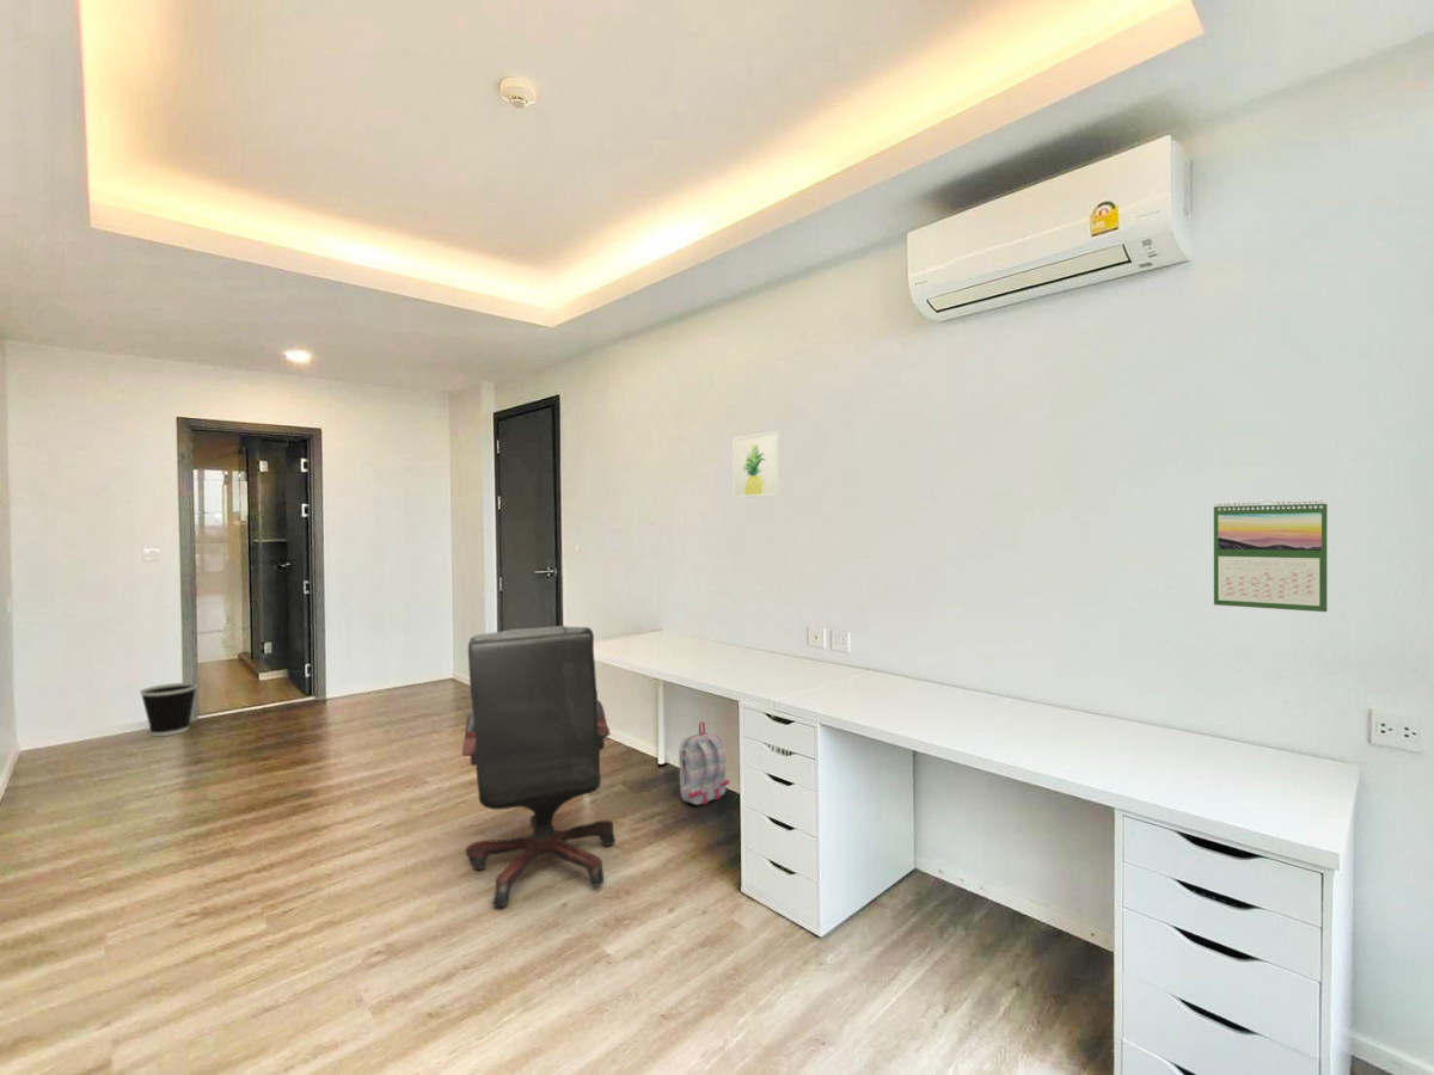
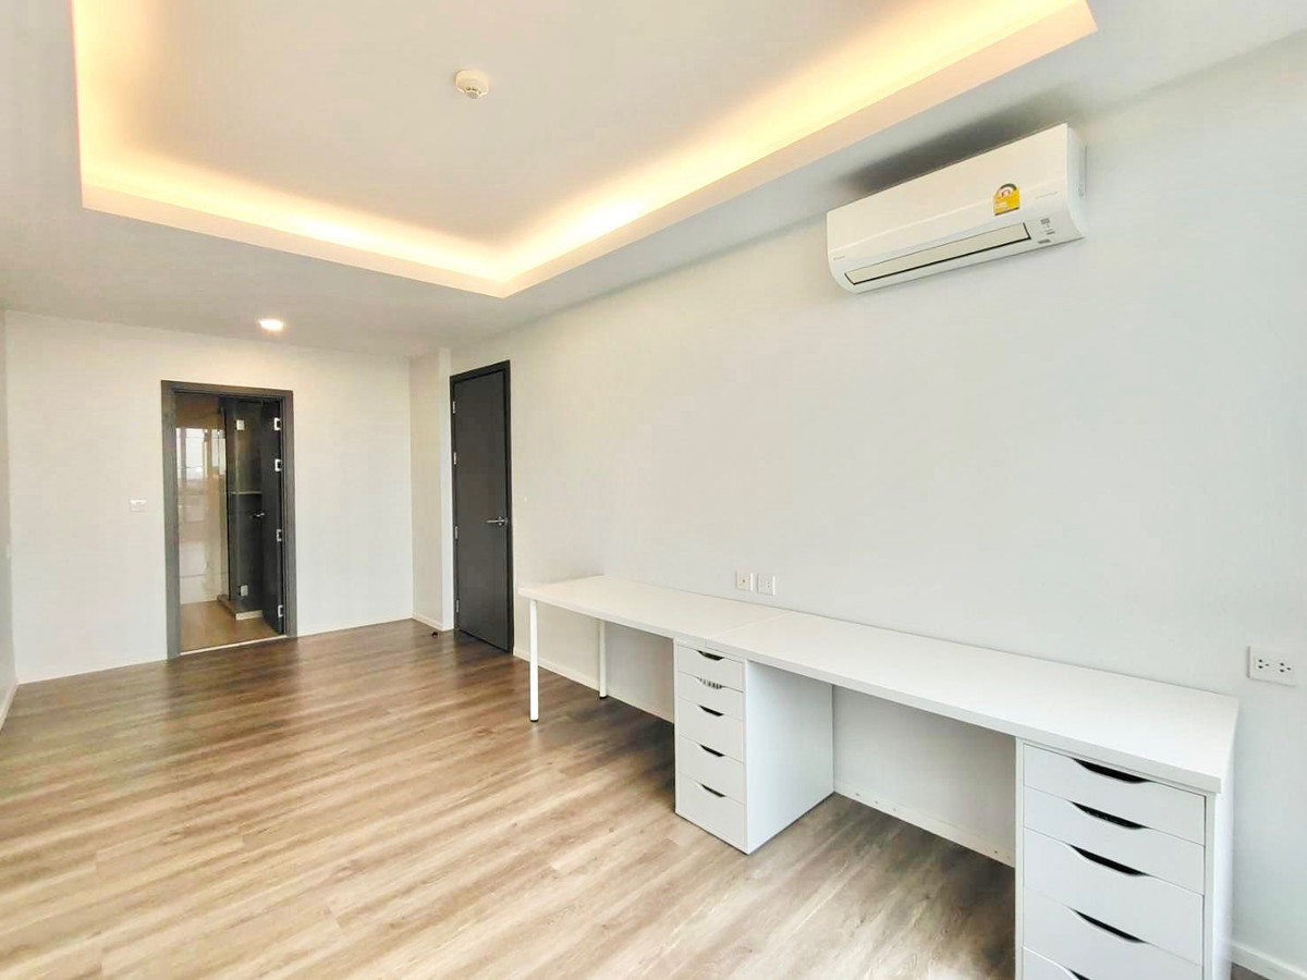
- wall art [731,430,782,499]
- office chair [460,625,617,908]
- wastebasket [139,682,198,737]
- calendar [1213,499,1329,613]
- backpack [678,720,730,806]
